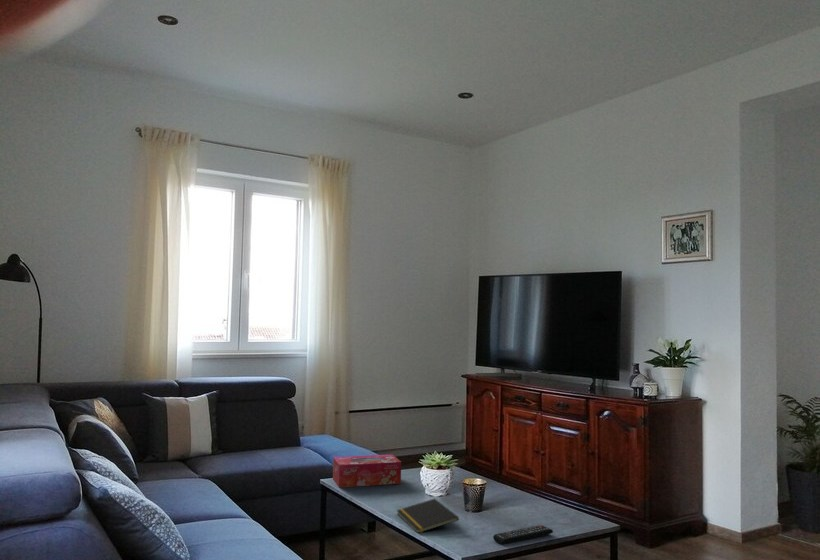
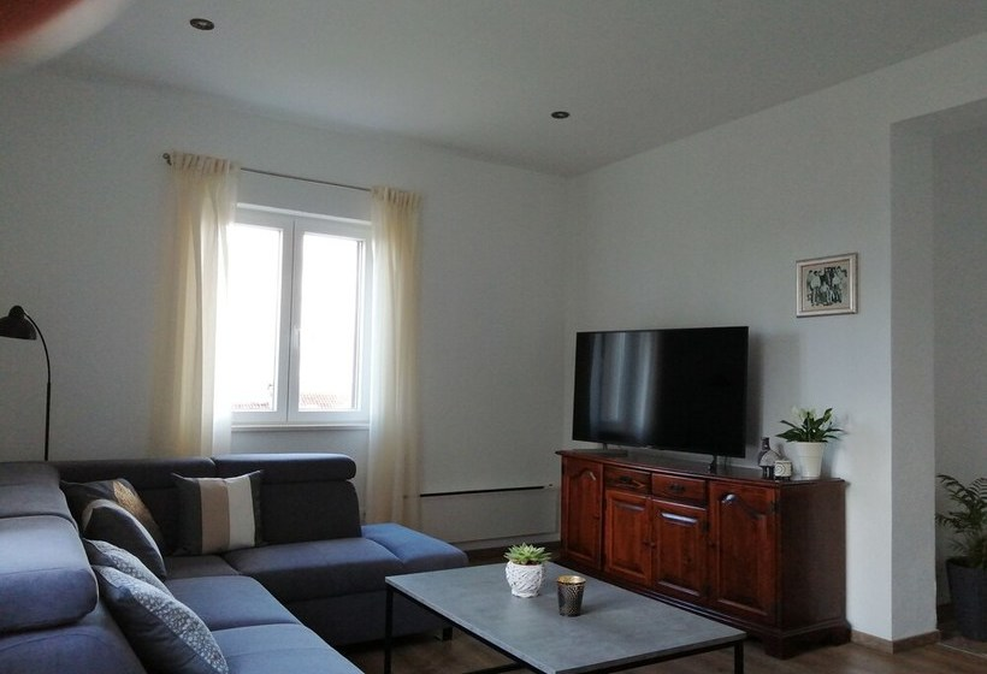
- tissue box [332,453,402,488]
- remote control [492,524,554,545]
- notepad [395,498,460,534]
